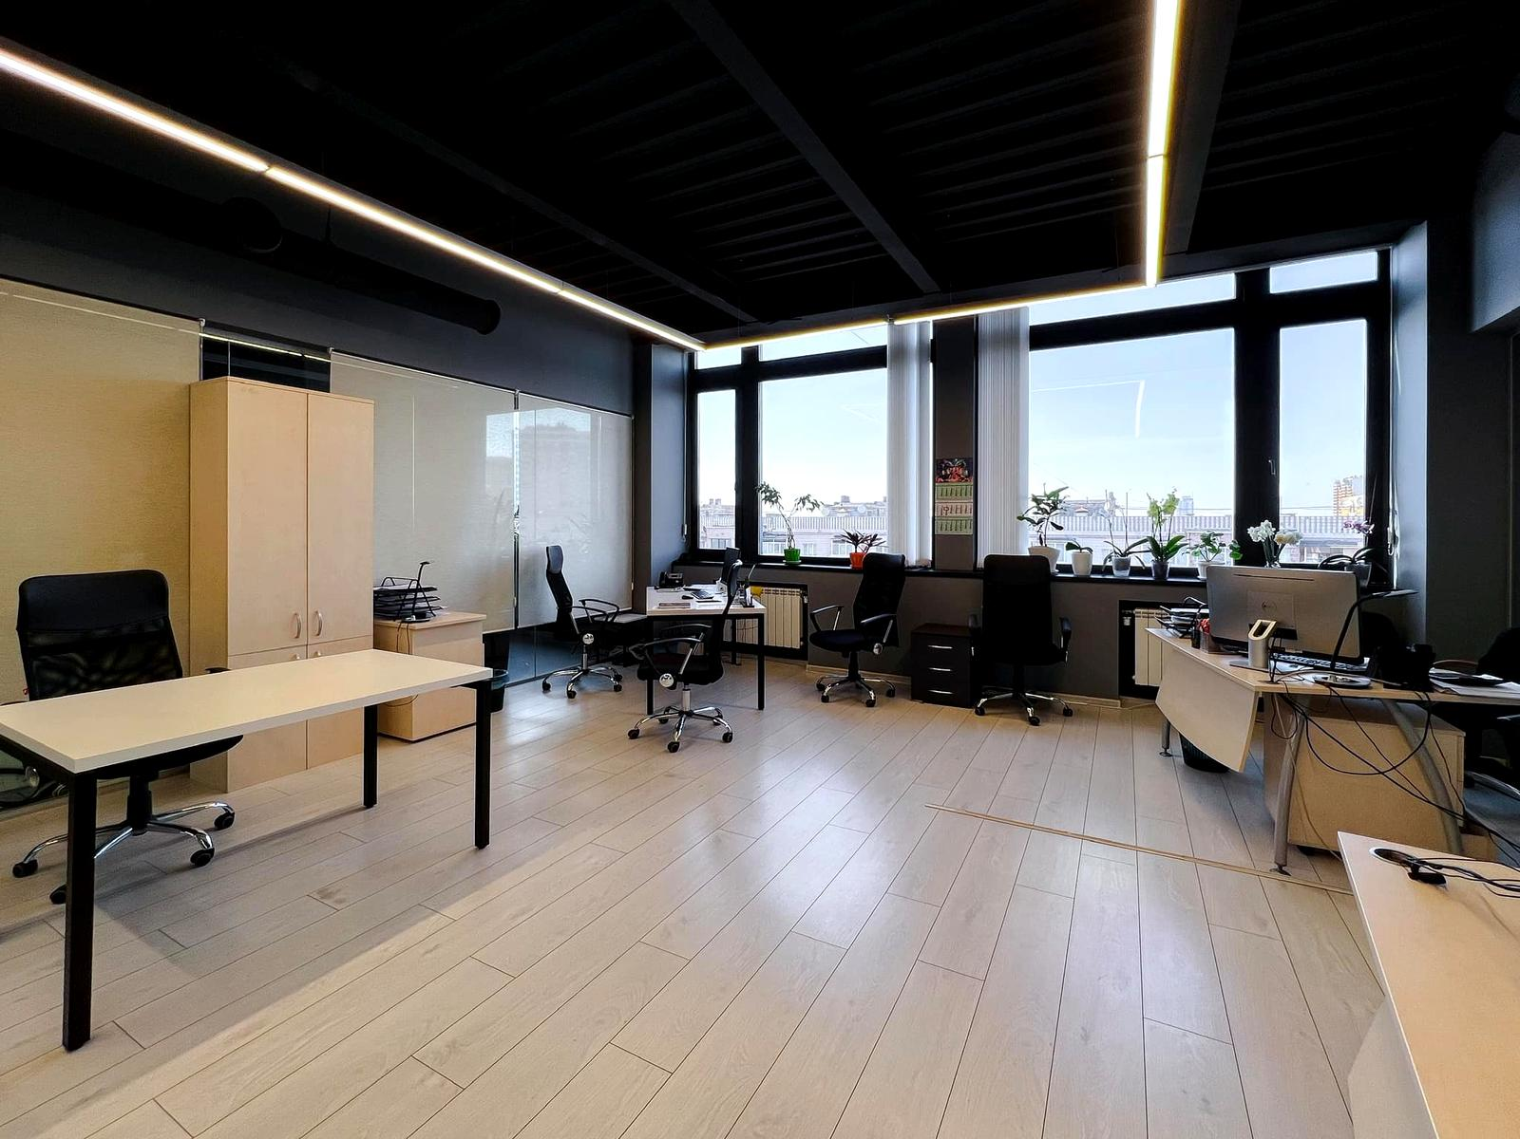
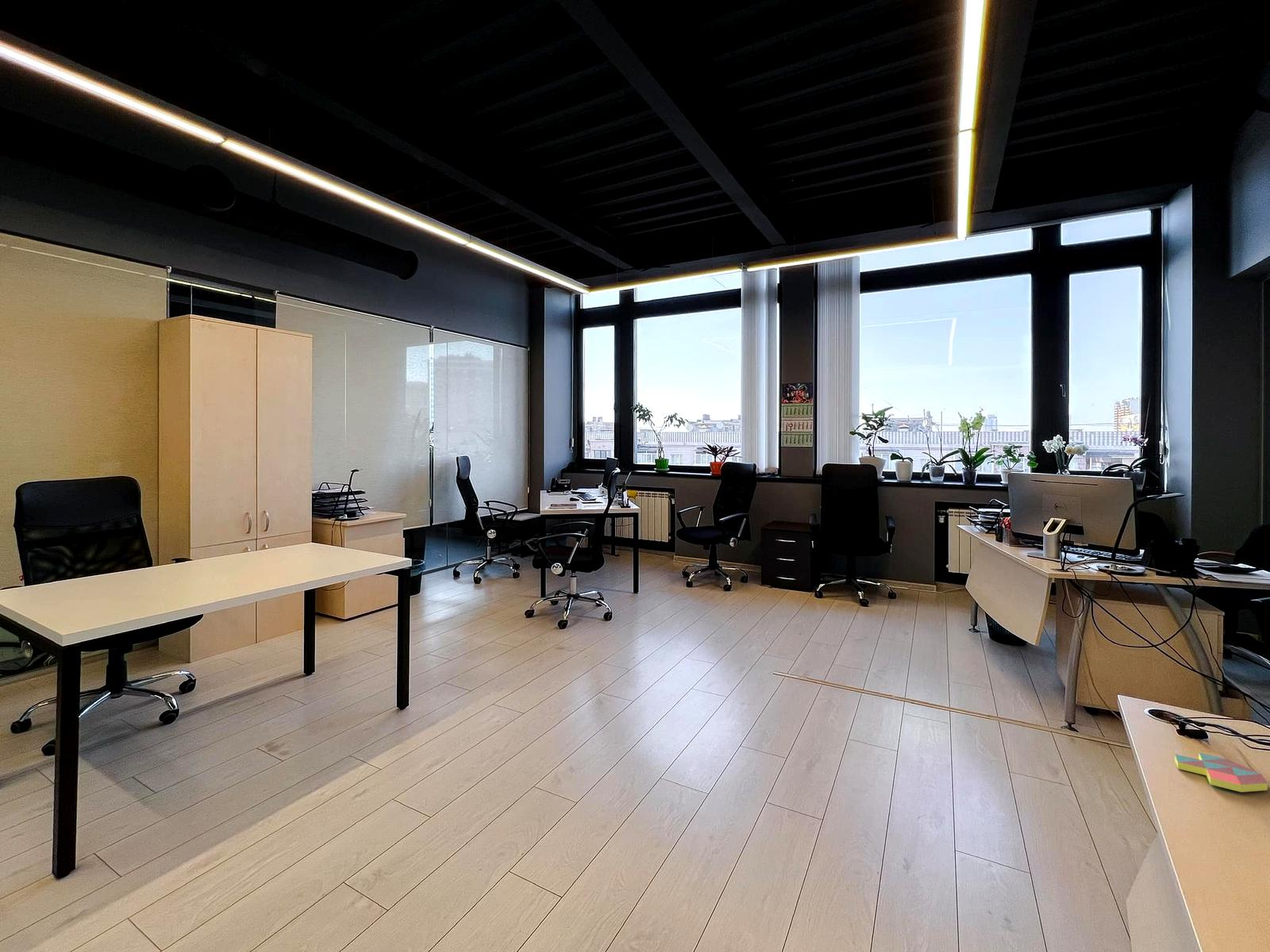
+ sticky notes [1174,752,1268,793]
